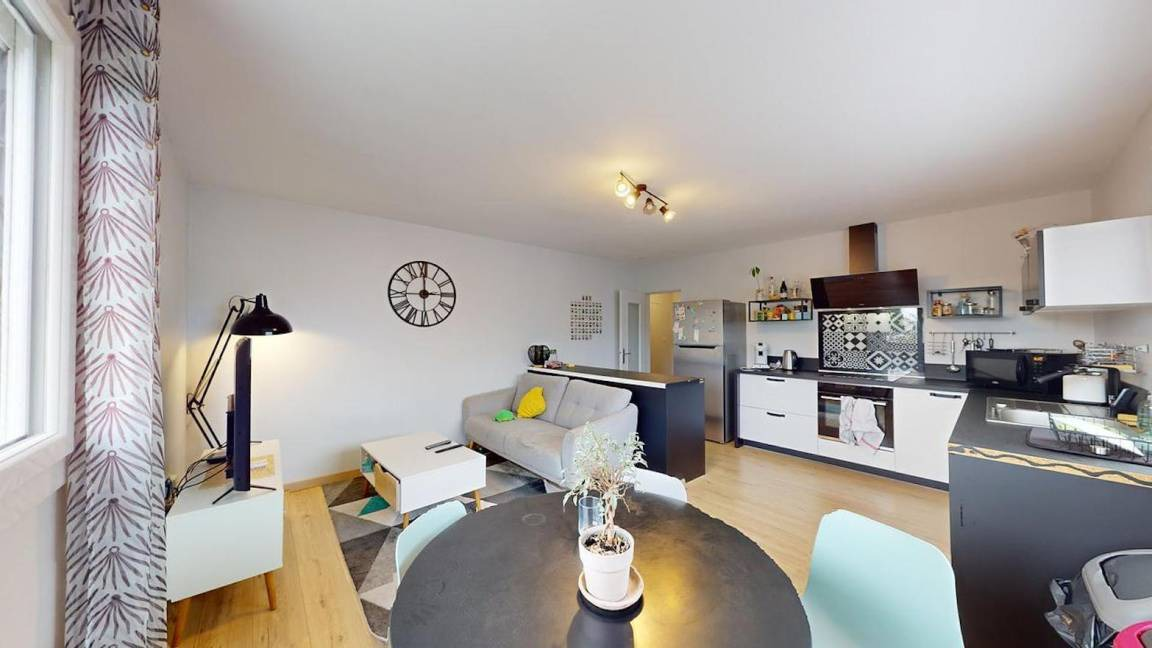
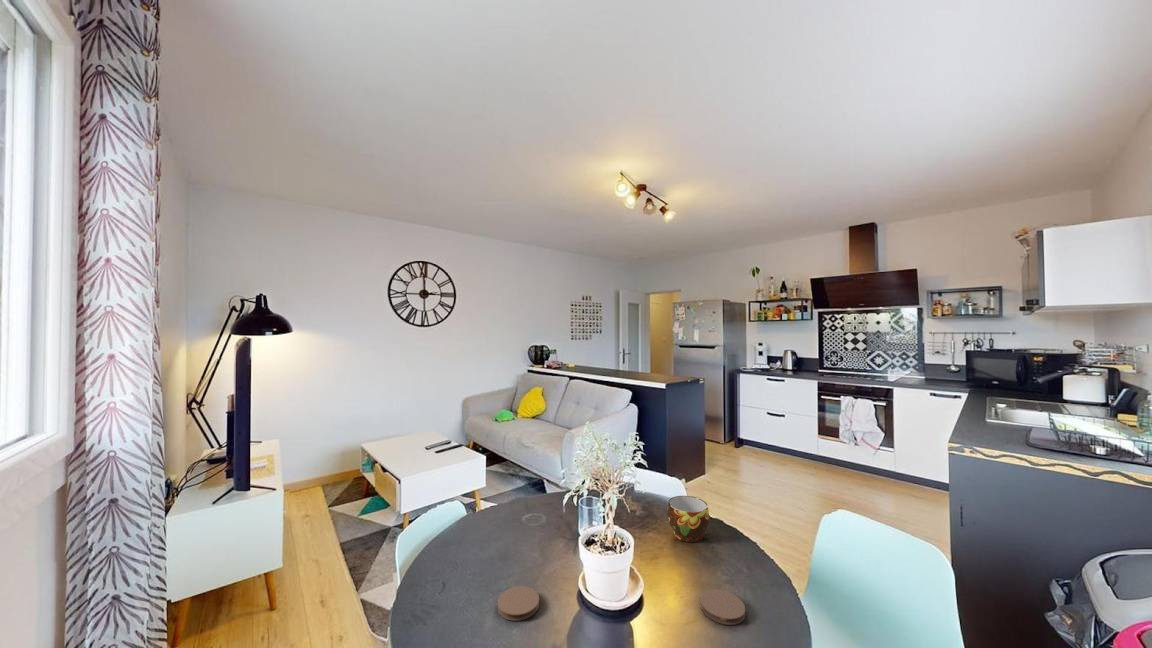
+ coaster [497,585,540,622]
+ coaster [700,588,746,626]
+ cup [667,495,710,543]
